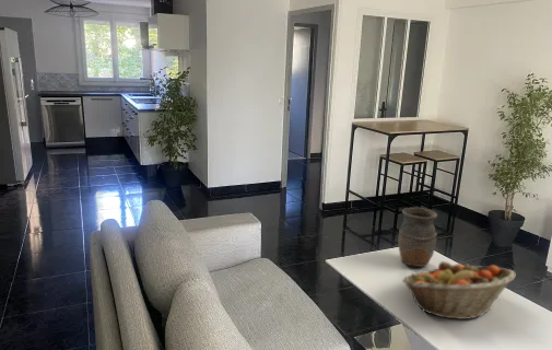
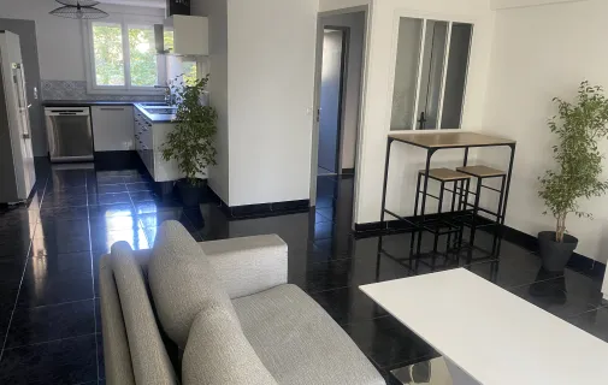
- fruit basket [401,260,517,320]
- vase [397,207,438,268]
